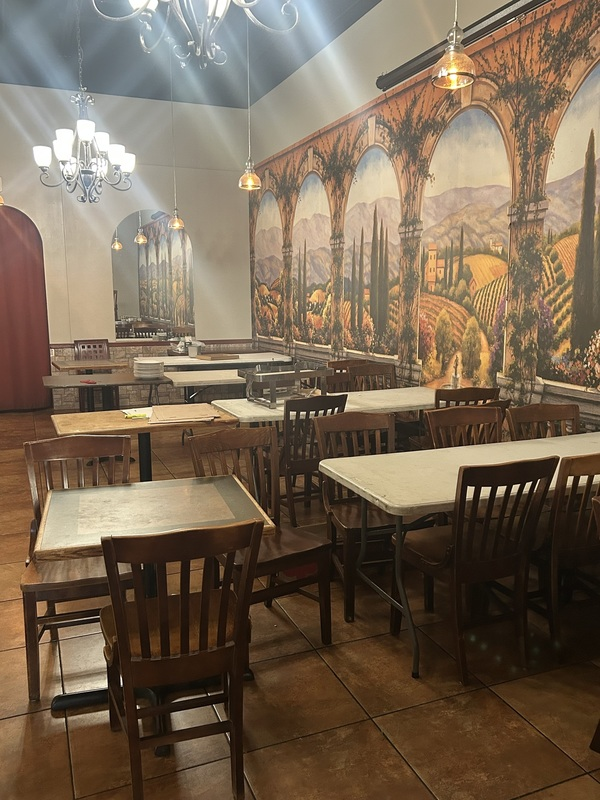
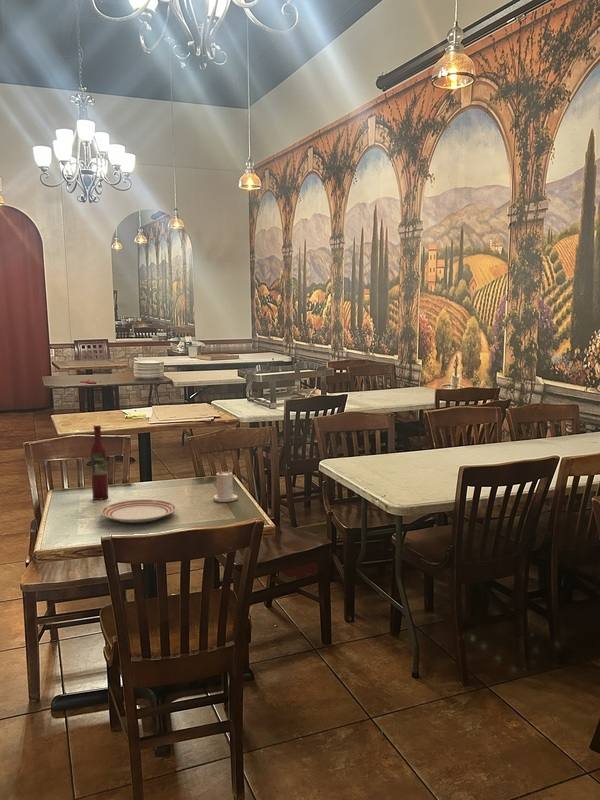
+ dinner plate [100,498,178,524]
+ candle [213,468,238,503]
+ wine bottle [90,424,109,501]
